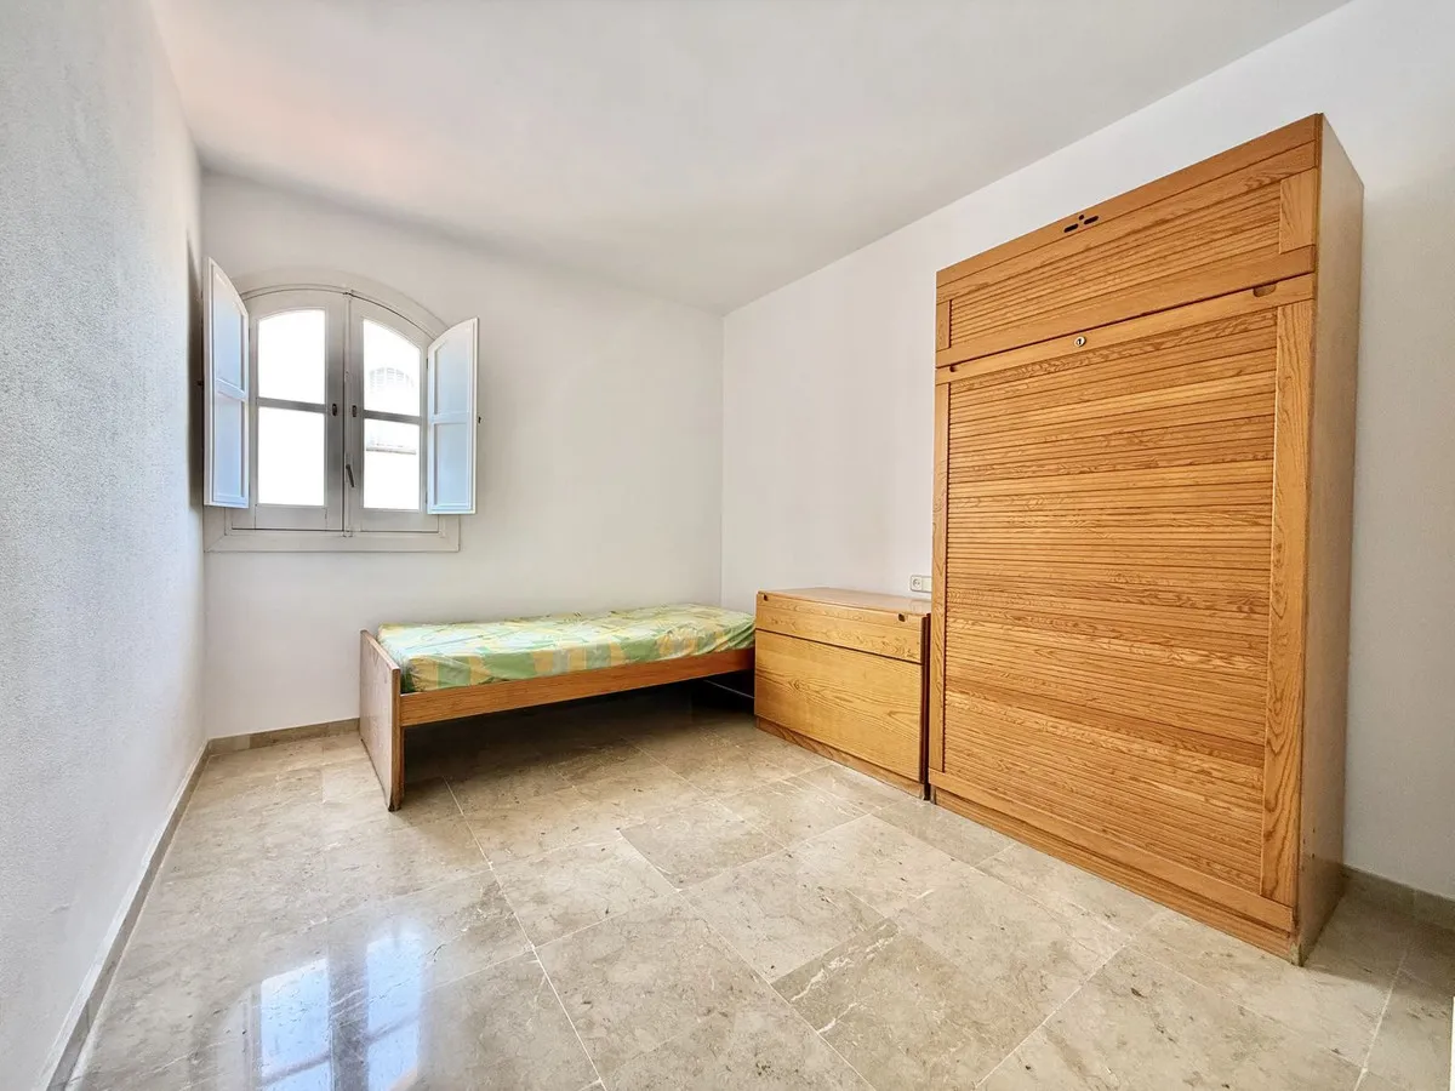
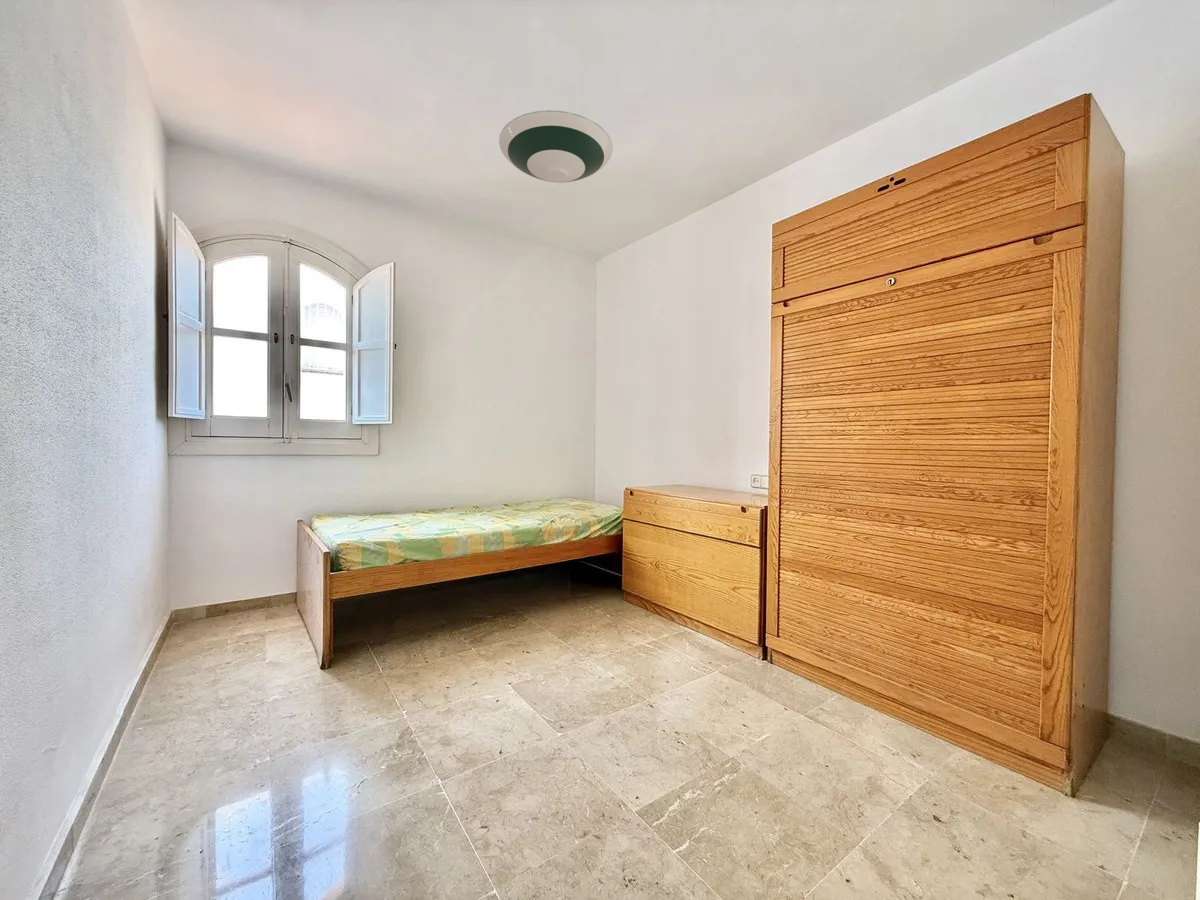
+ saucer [498,109,614,184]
